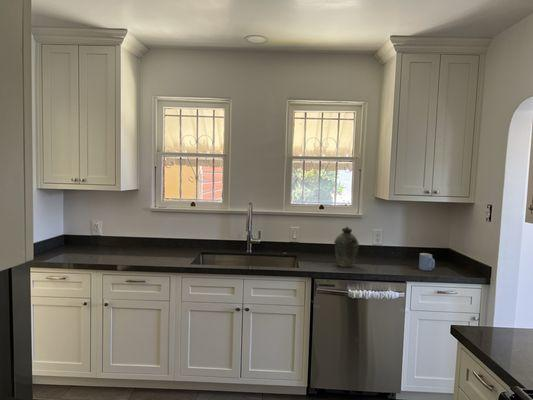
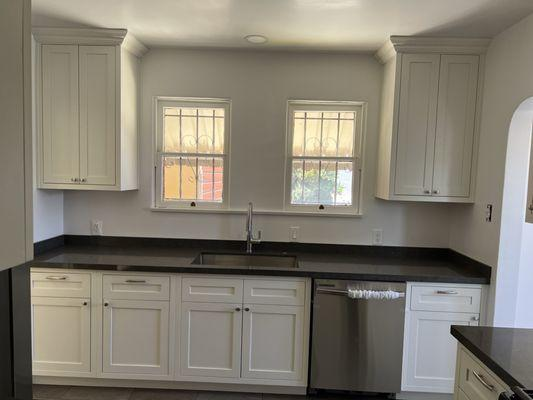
- kettle [333,226,360,268]
- mug [418,252,436,271]
